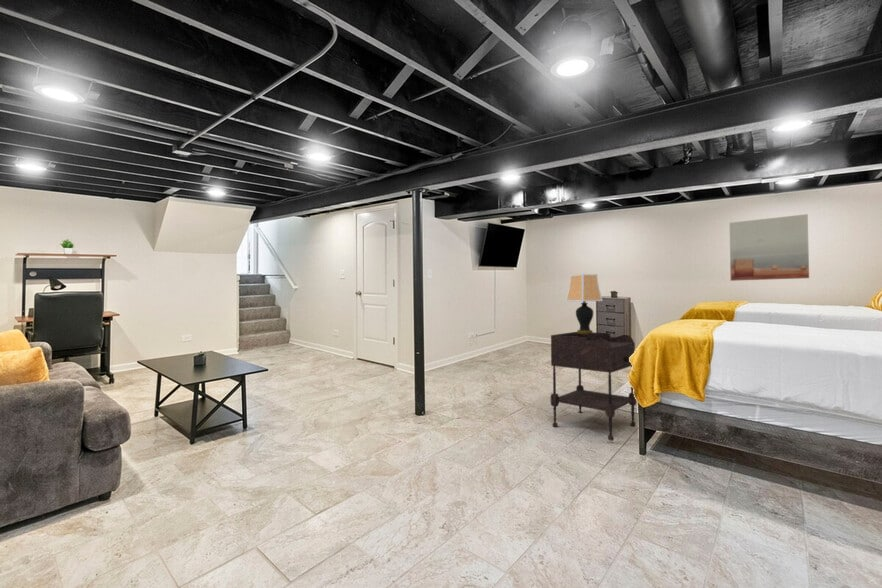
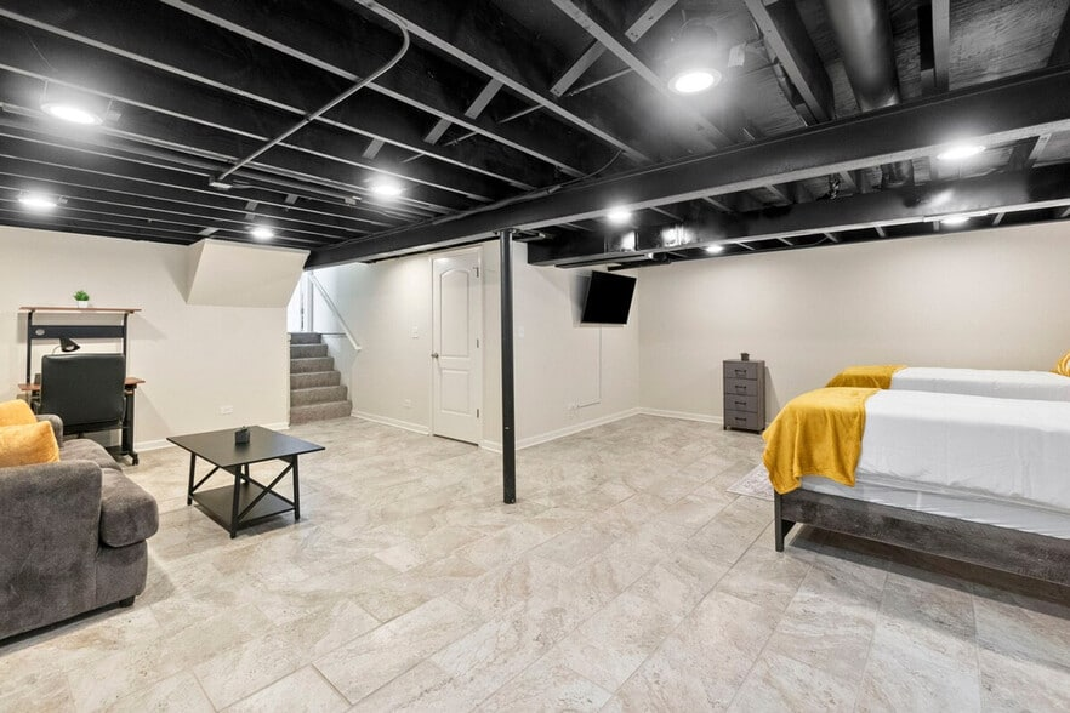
- table lamp [565,273,604,334]
- wall art [728,213,810,282]
- side table [550,331,638,442]
